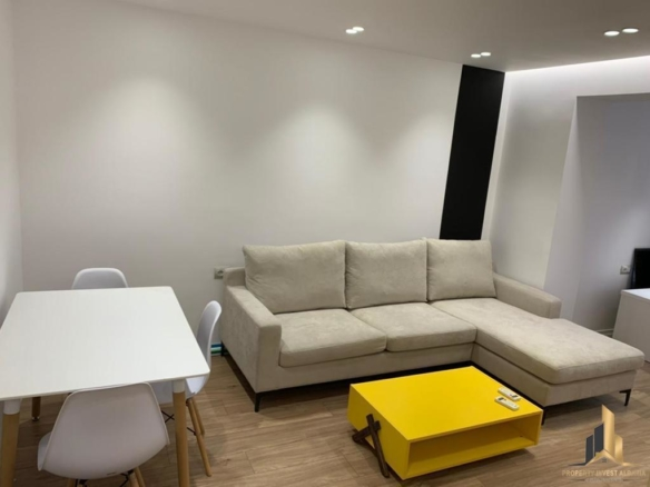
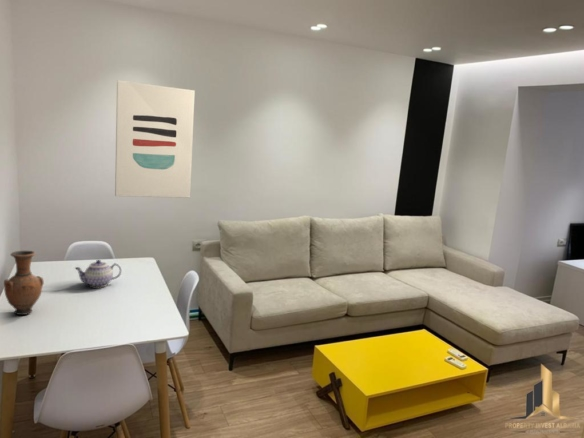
+ vase [3,250,45,316]
+ teapot [74,259,122,289]
+ wall art [114,80,196,199]
